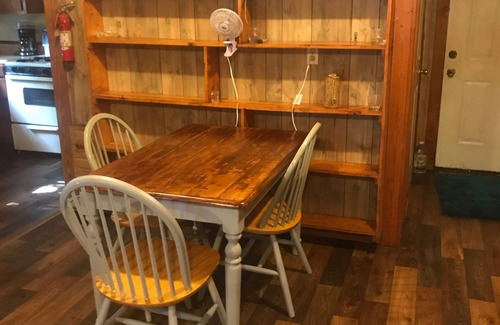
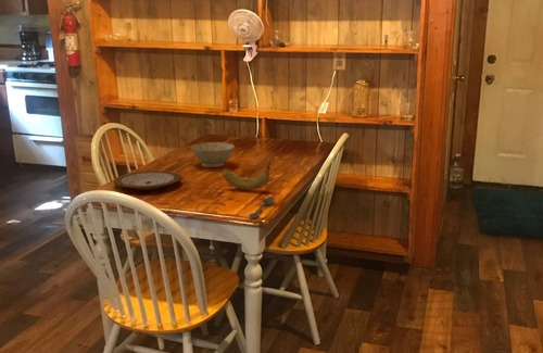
+ bowl [190,141,236,168]
+ fruit [222,159,273,191]
+ spoon [248,196,276,220]
+ plate [113,169,182,191]
